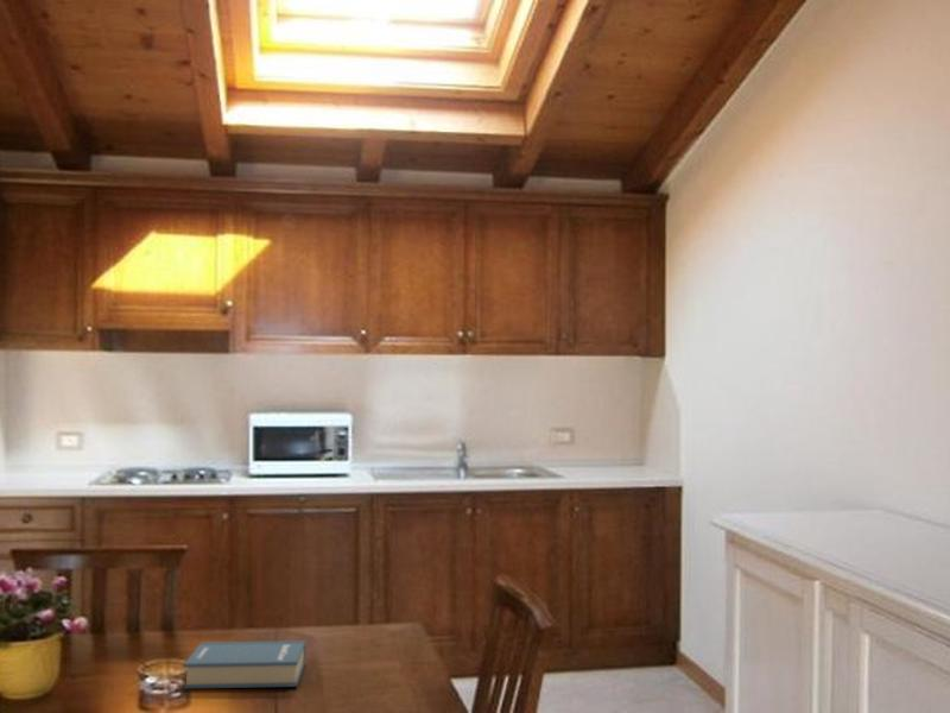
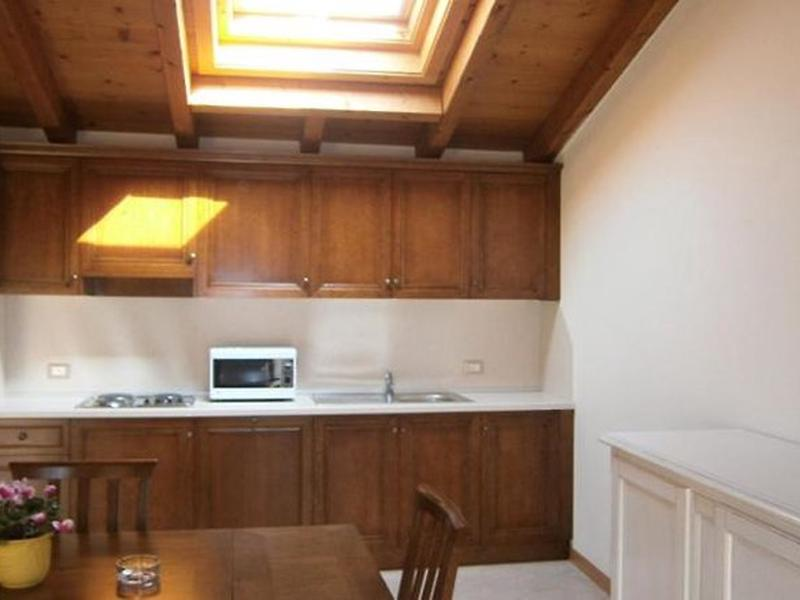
- book [183,639,306,689]
